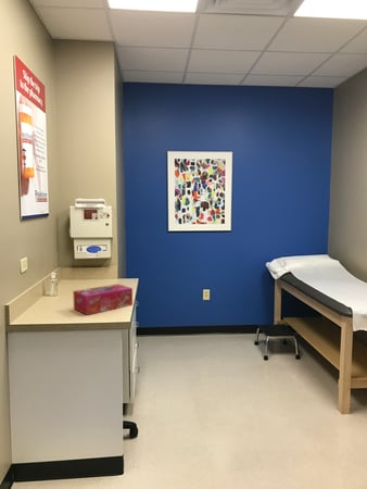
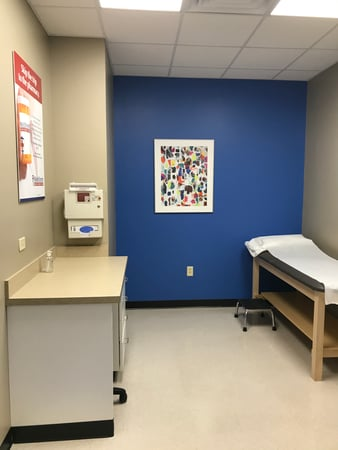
- tissue box [72,283,134,316]
